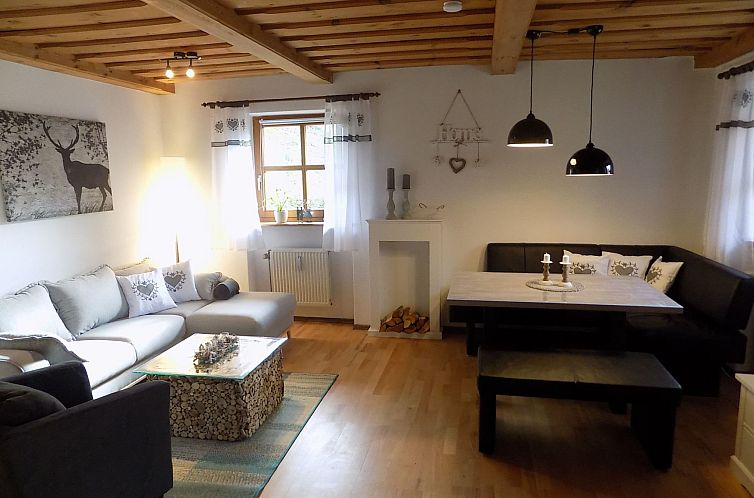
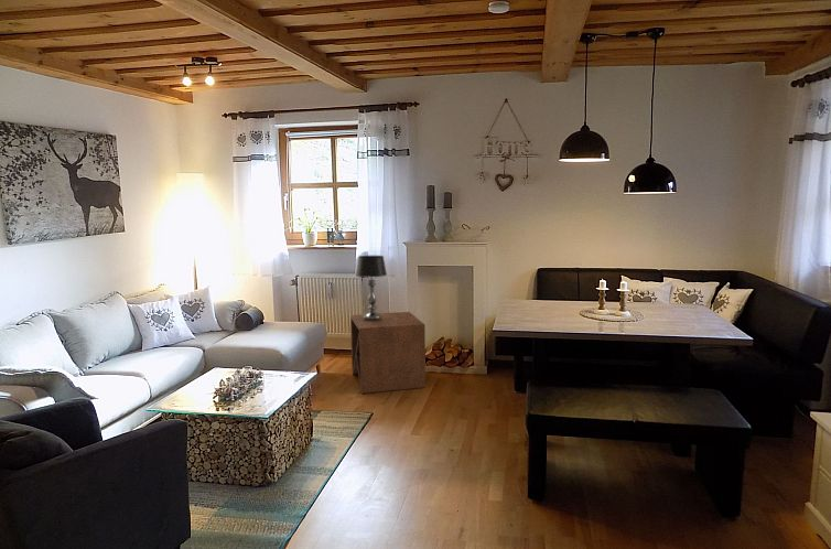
+ table lamp [355,255,388,321]
+ side table [349,311,427,395]
